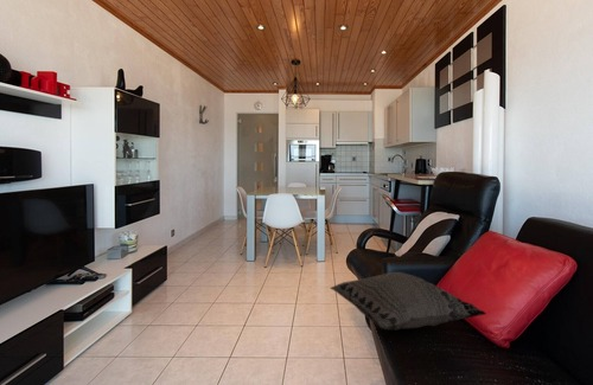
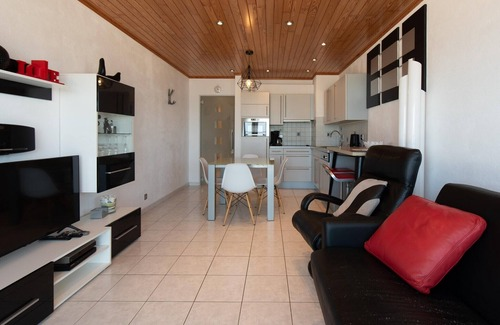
- decorative pillow [330,271,487,331]
